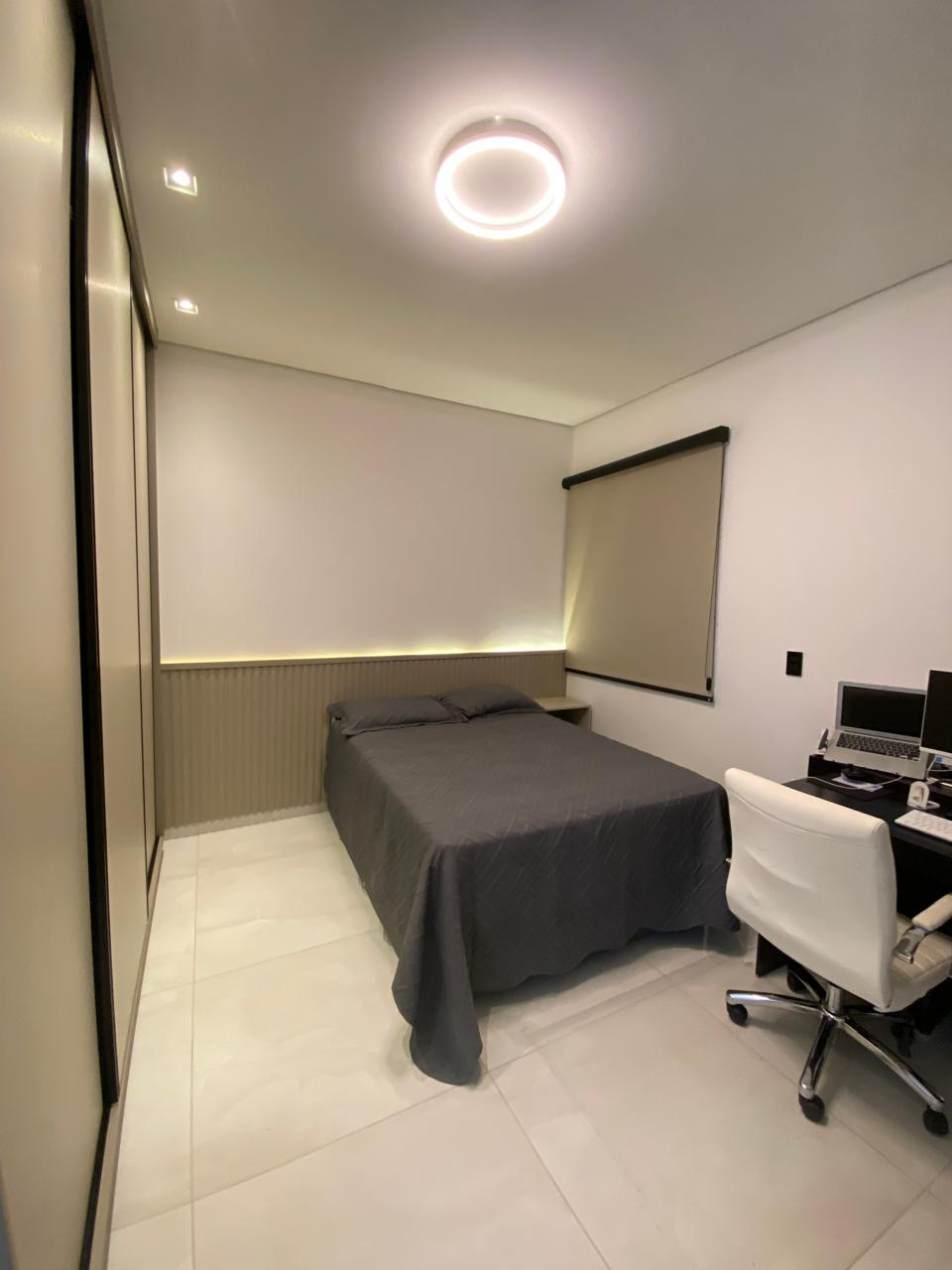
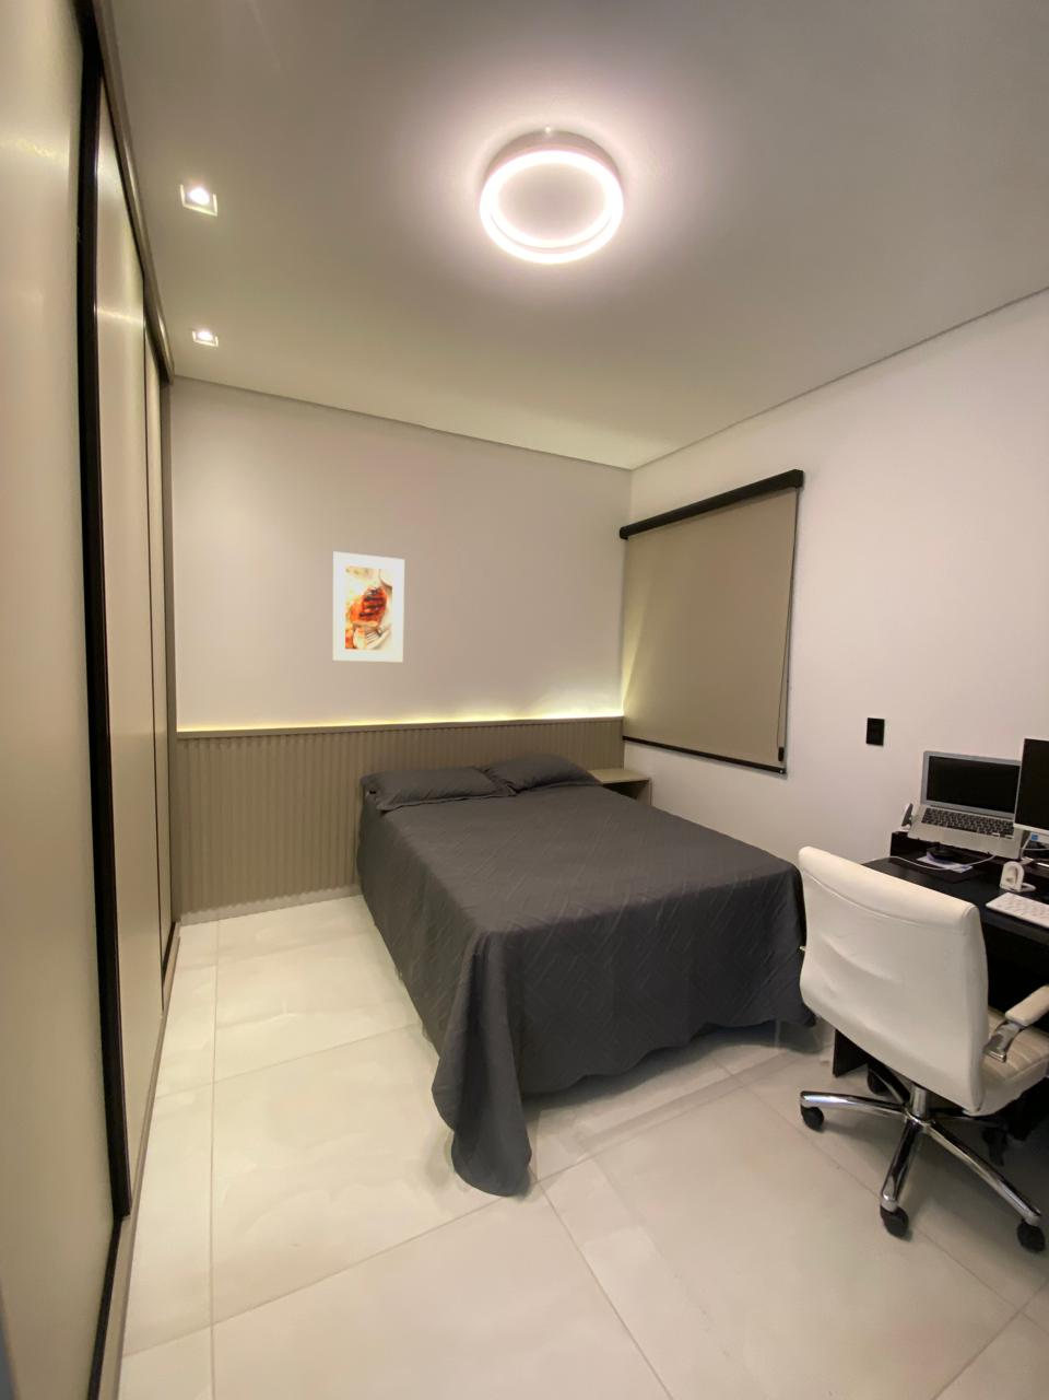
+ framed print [331,550,405,664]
